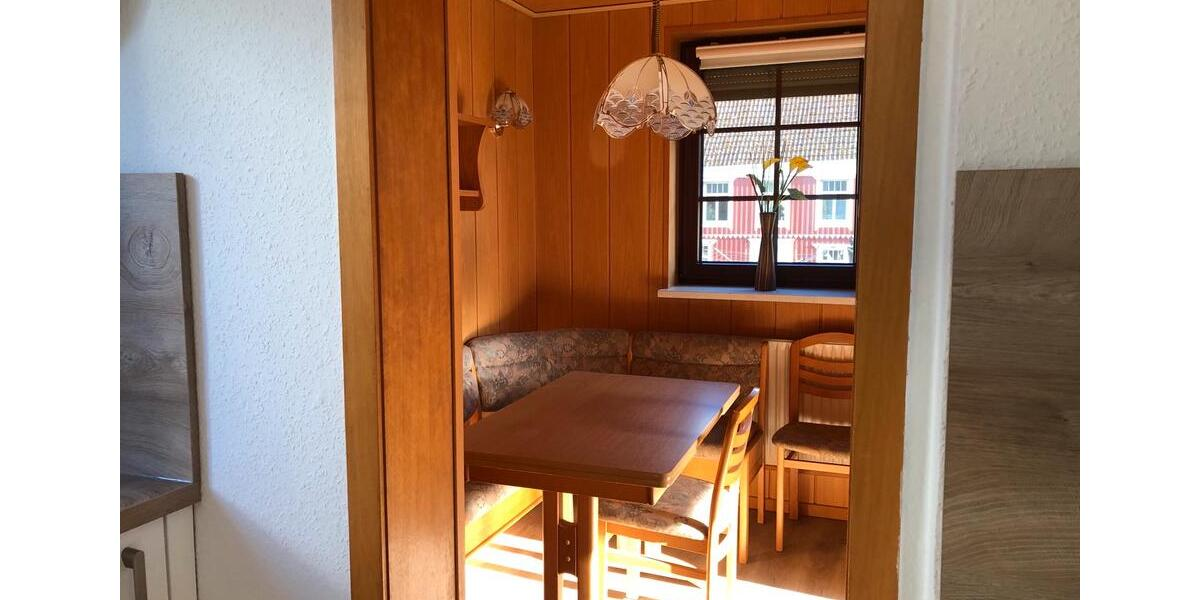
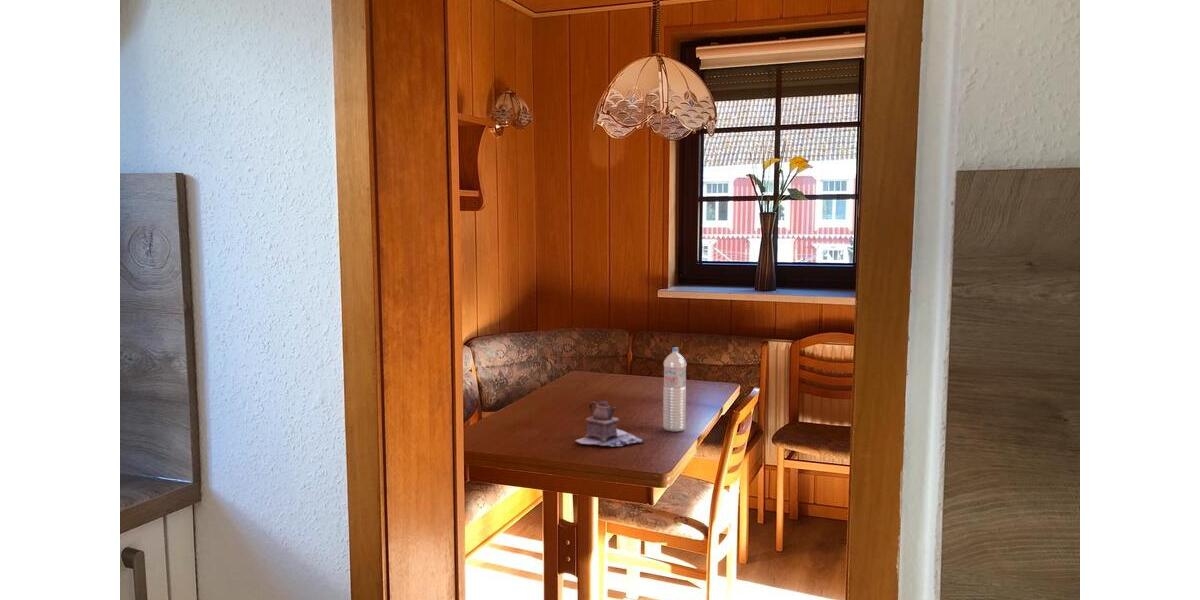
+ teapot [574,399,646,448]
+ water bottle [662,347,687,432]
